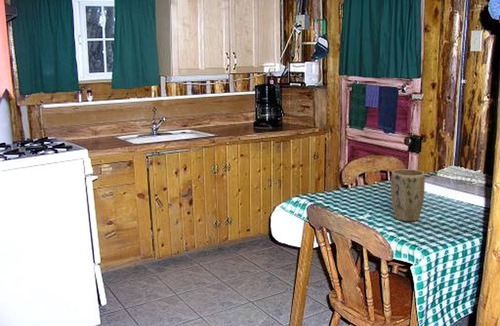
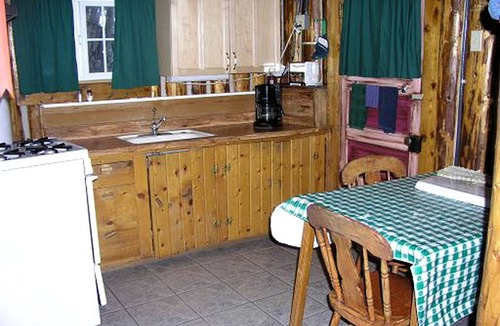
- plant pot [390,168,426,222]
